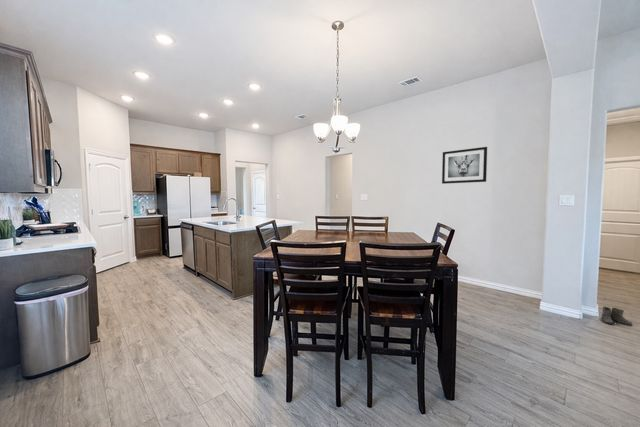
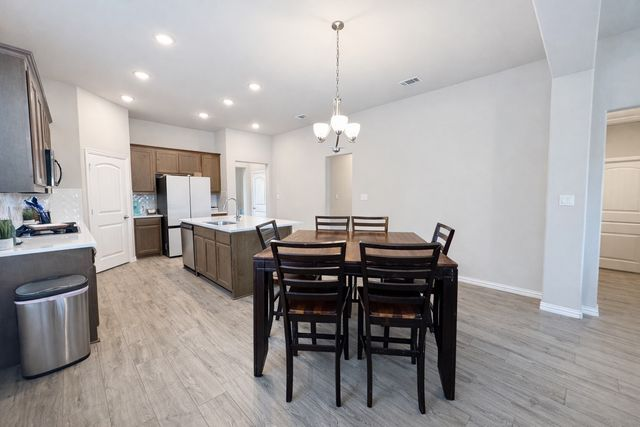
- boots [600,306,633,327]
- wall art [441,146,488,185]
